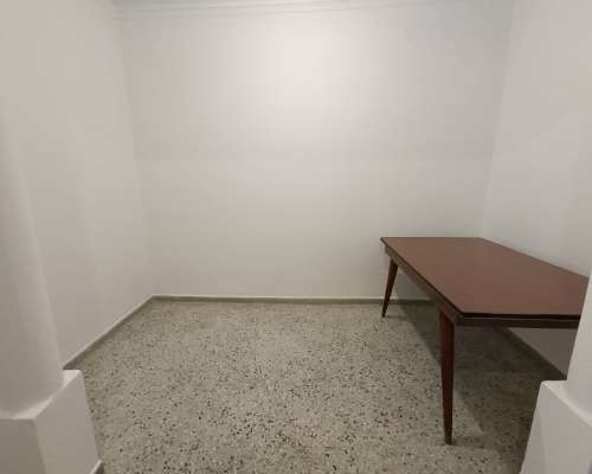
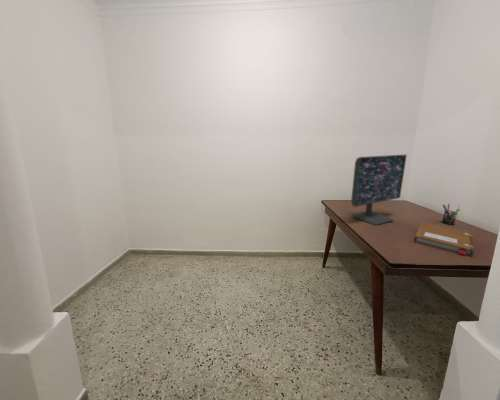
+ notebook [413,221,475,258]
+ computer monitor [350,153,408,226]
+ pen holder [441,203,461,226]
